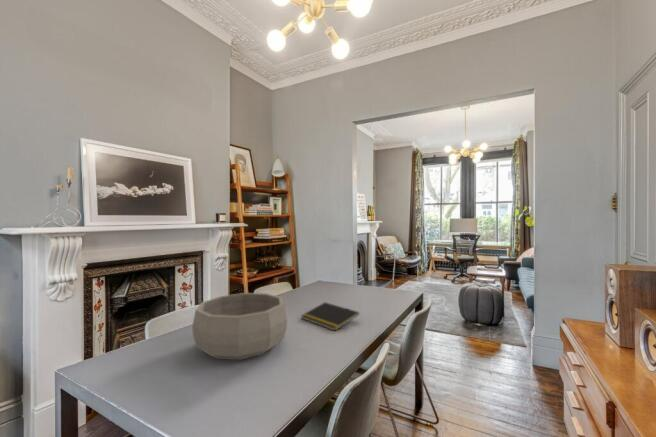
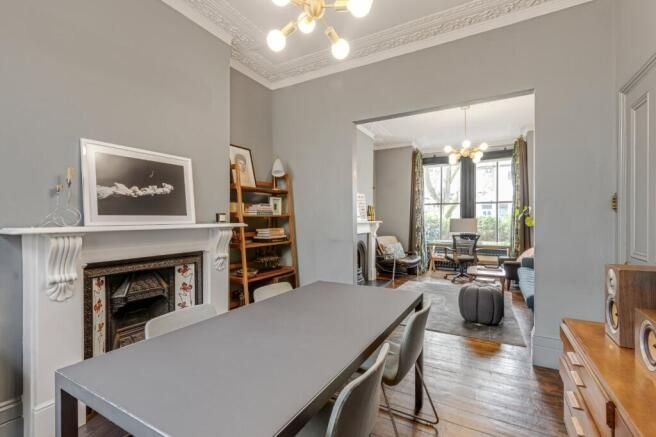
- notepad [300,301,360,332]
- decorative bowl [191,292,288,361]
